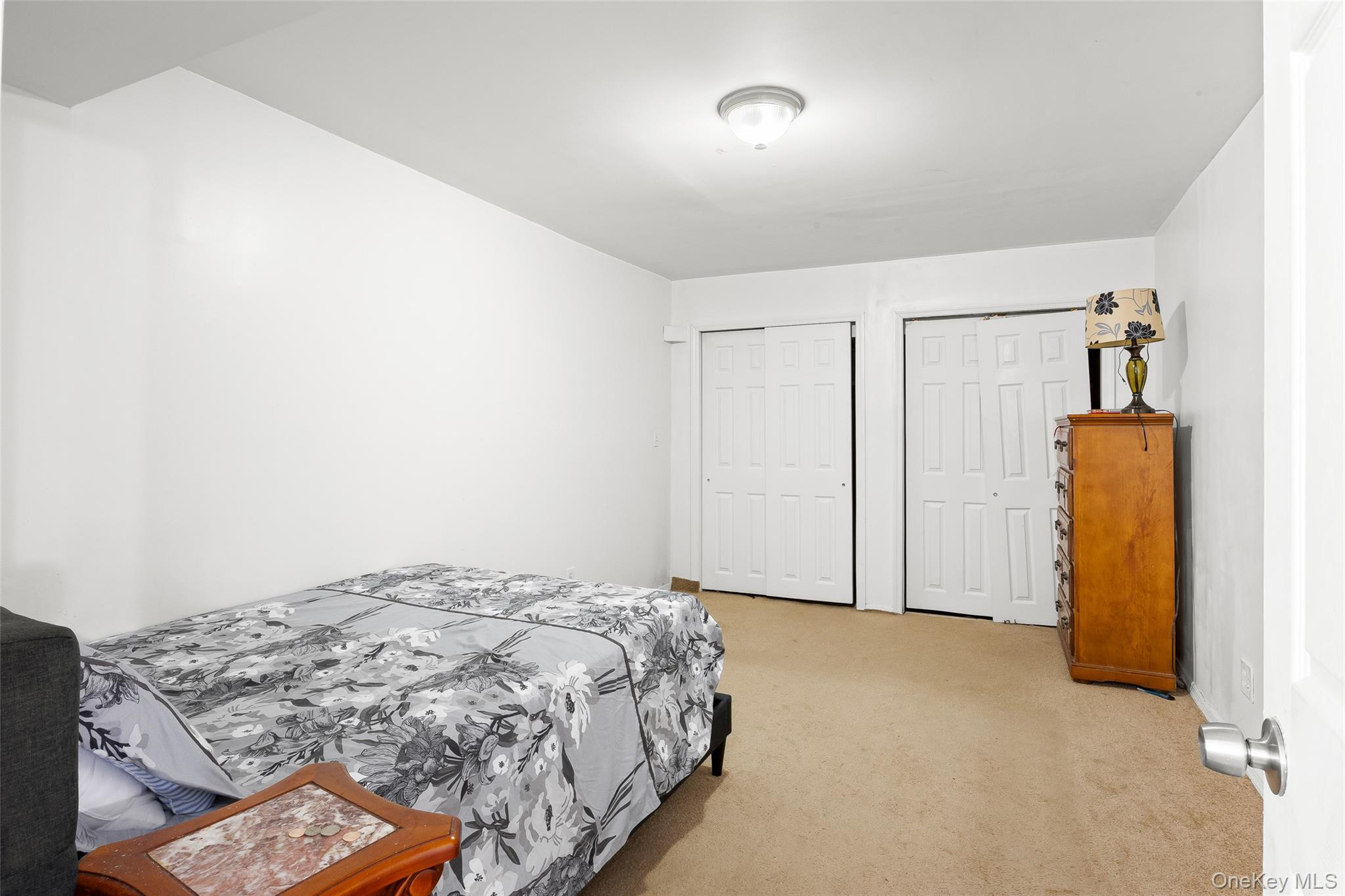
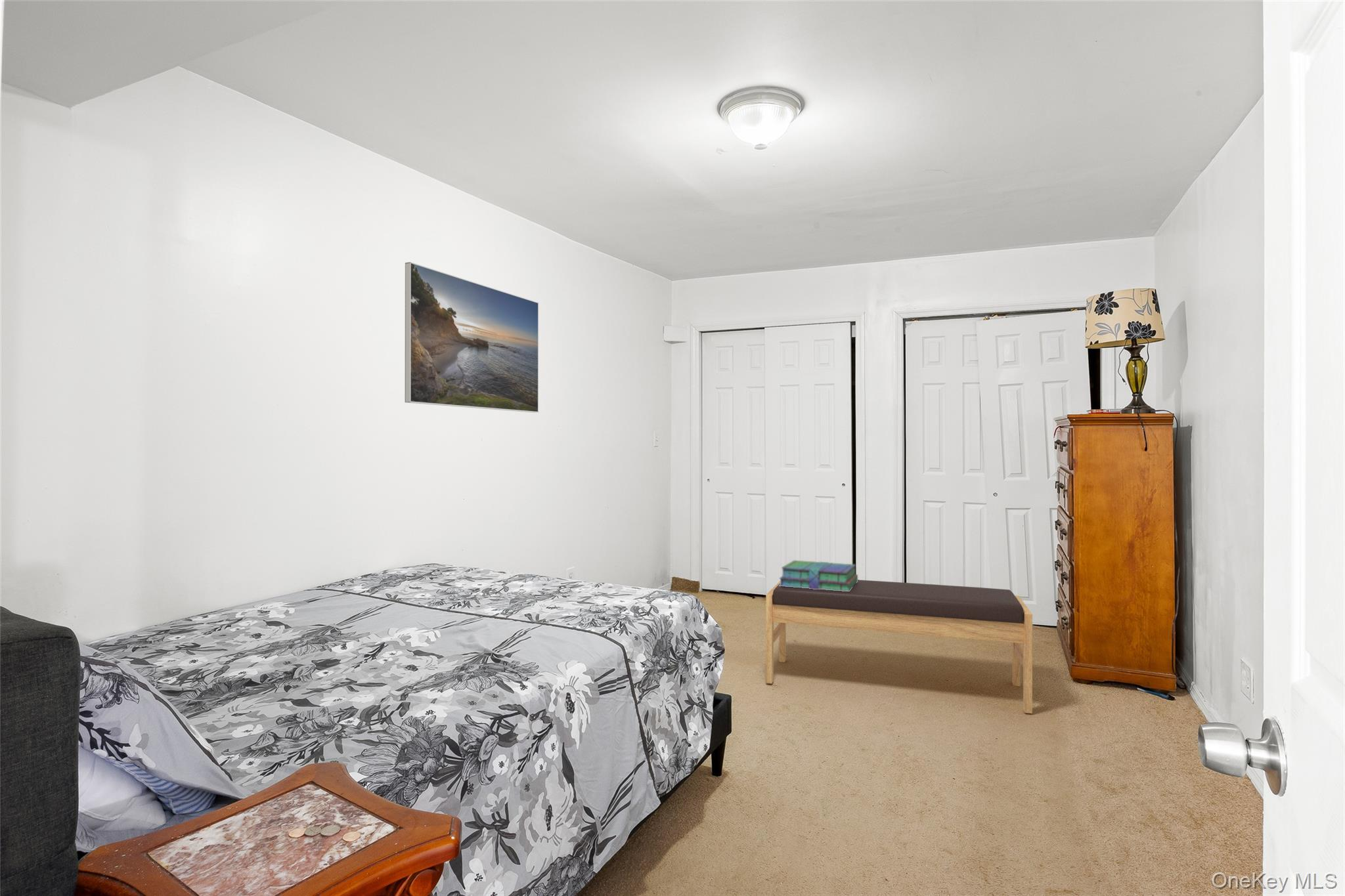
+ stack of books [778,560,858,591]
+ bench [765,579,1033,714]
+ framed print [405,261,539,413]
